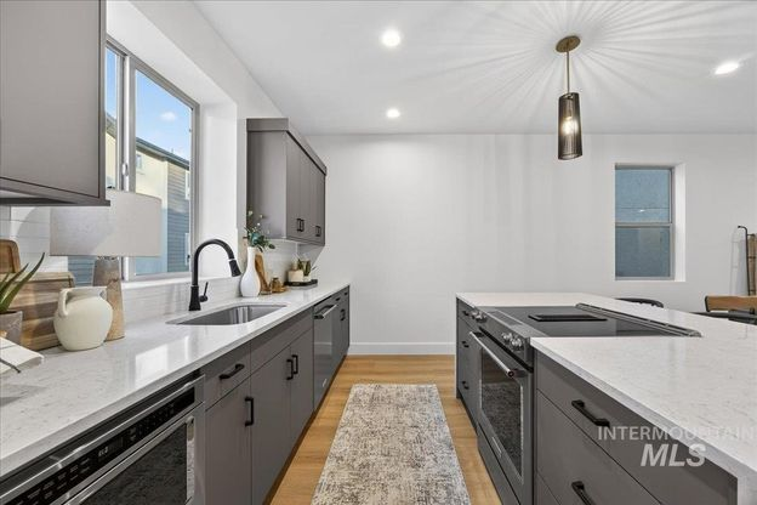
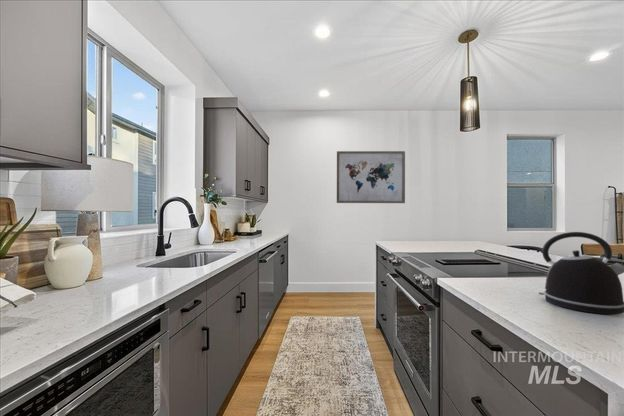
+ wall art [336,150,406,204]
+ kettle [538,231,624,315]
